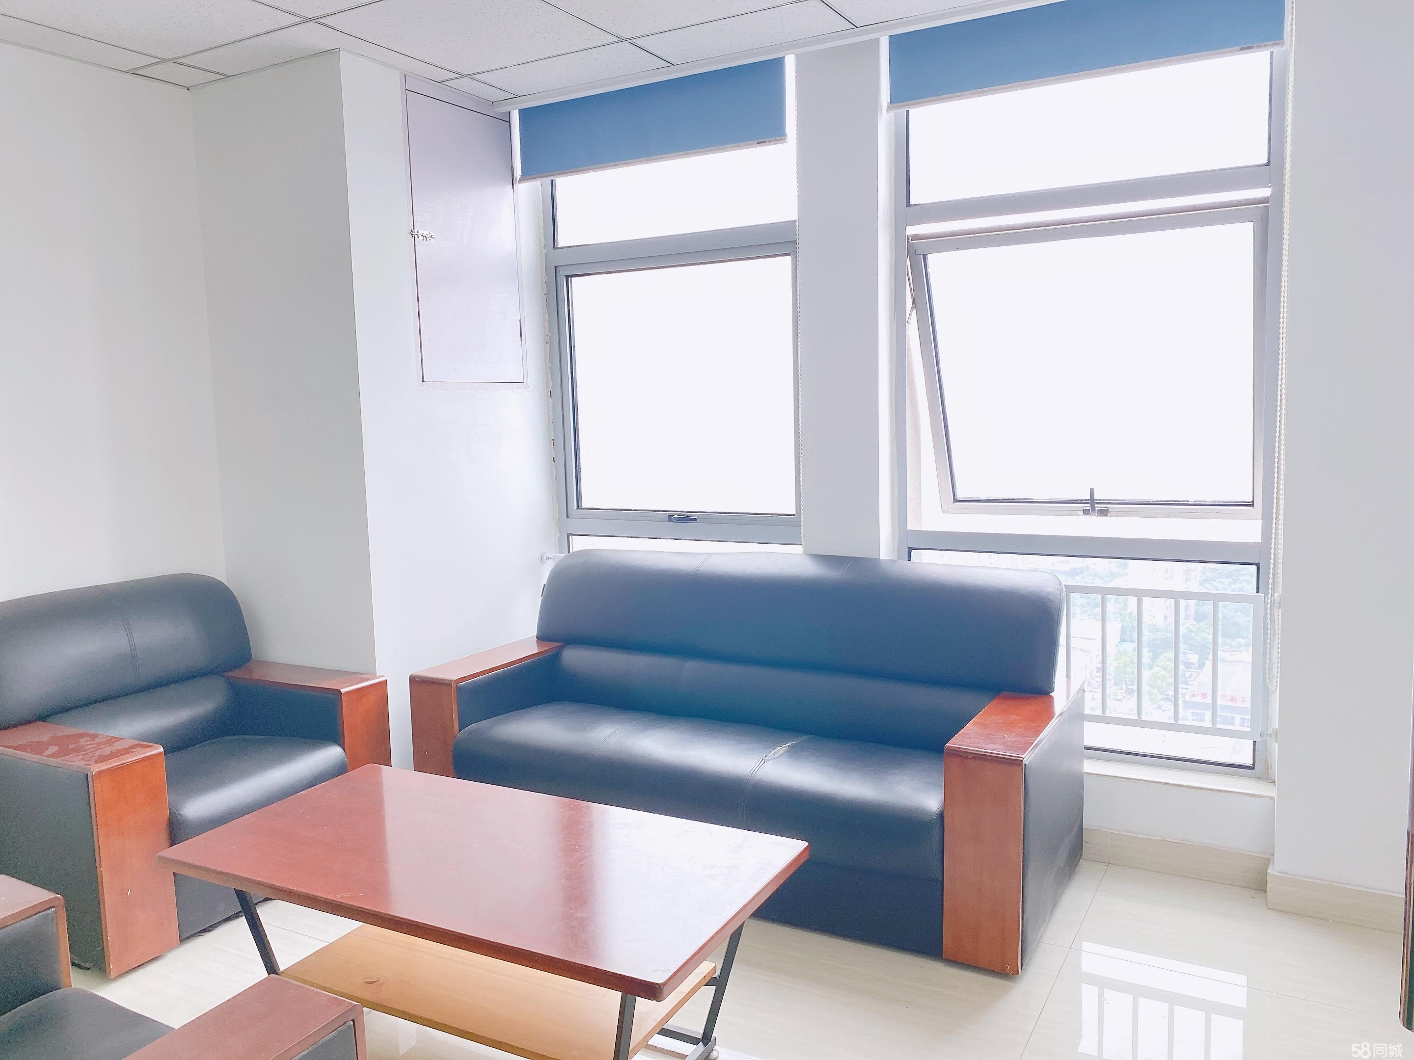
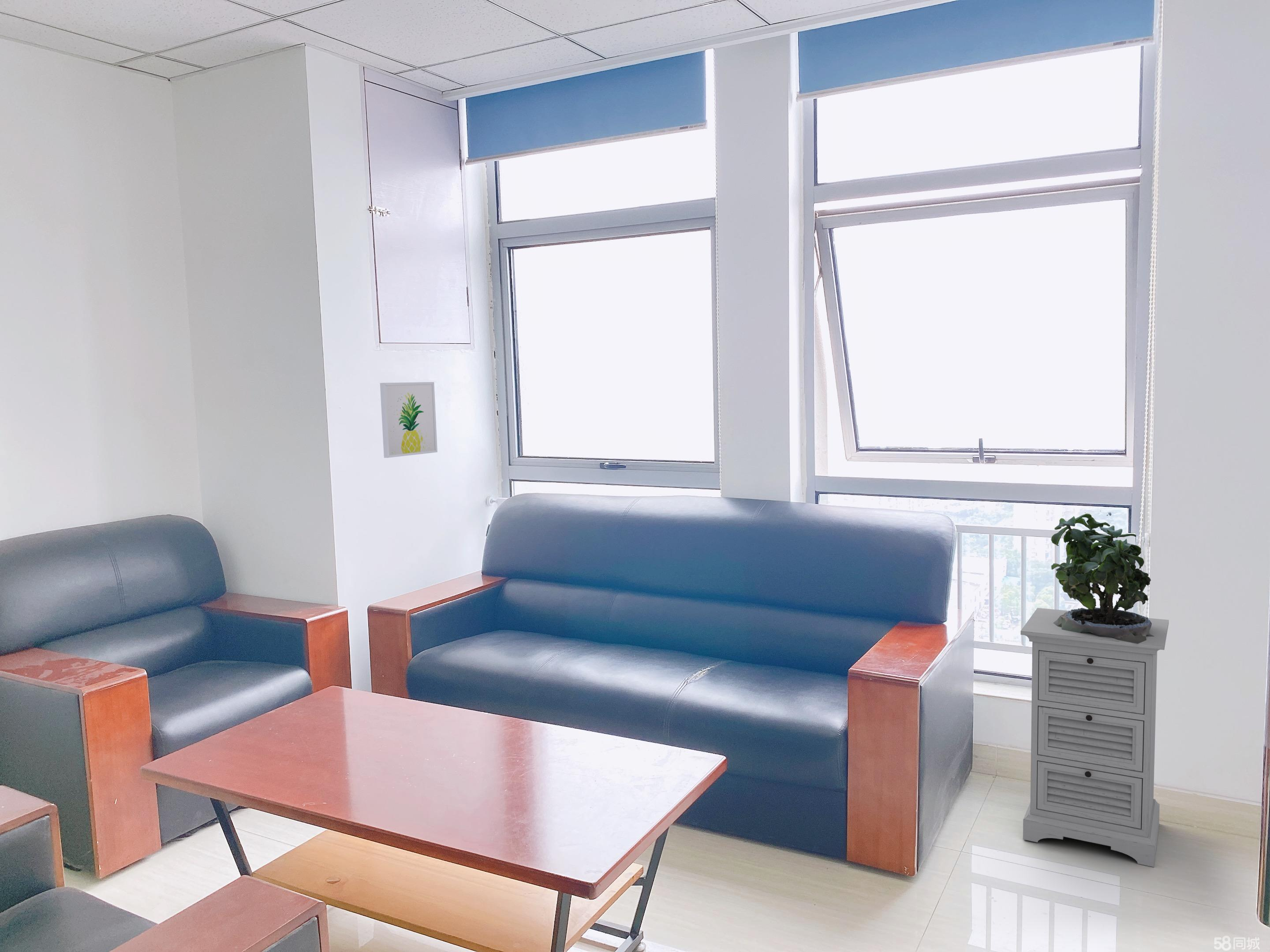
+ potted plant [1051,510,1153,644]
+ nightstand [1020,607,1169,867]
+ wall art [380,382,438,458]
